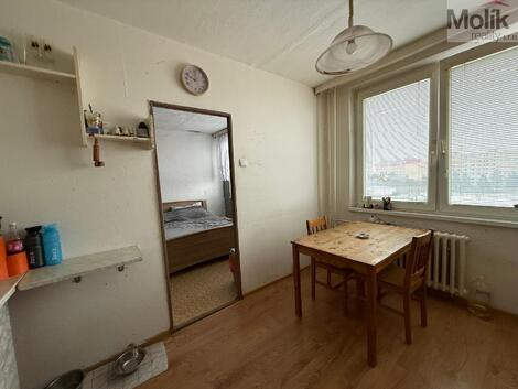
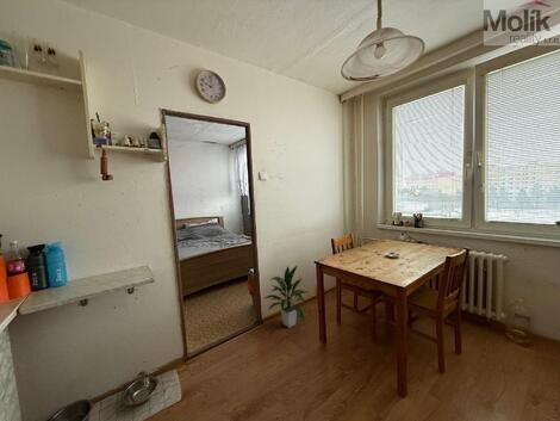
+ indoor plant [262,264,309,328]
